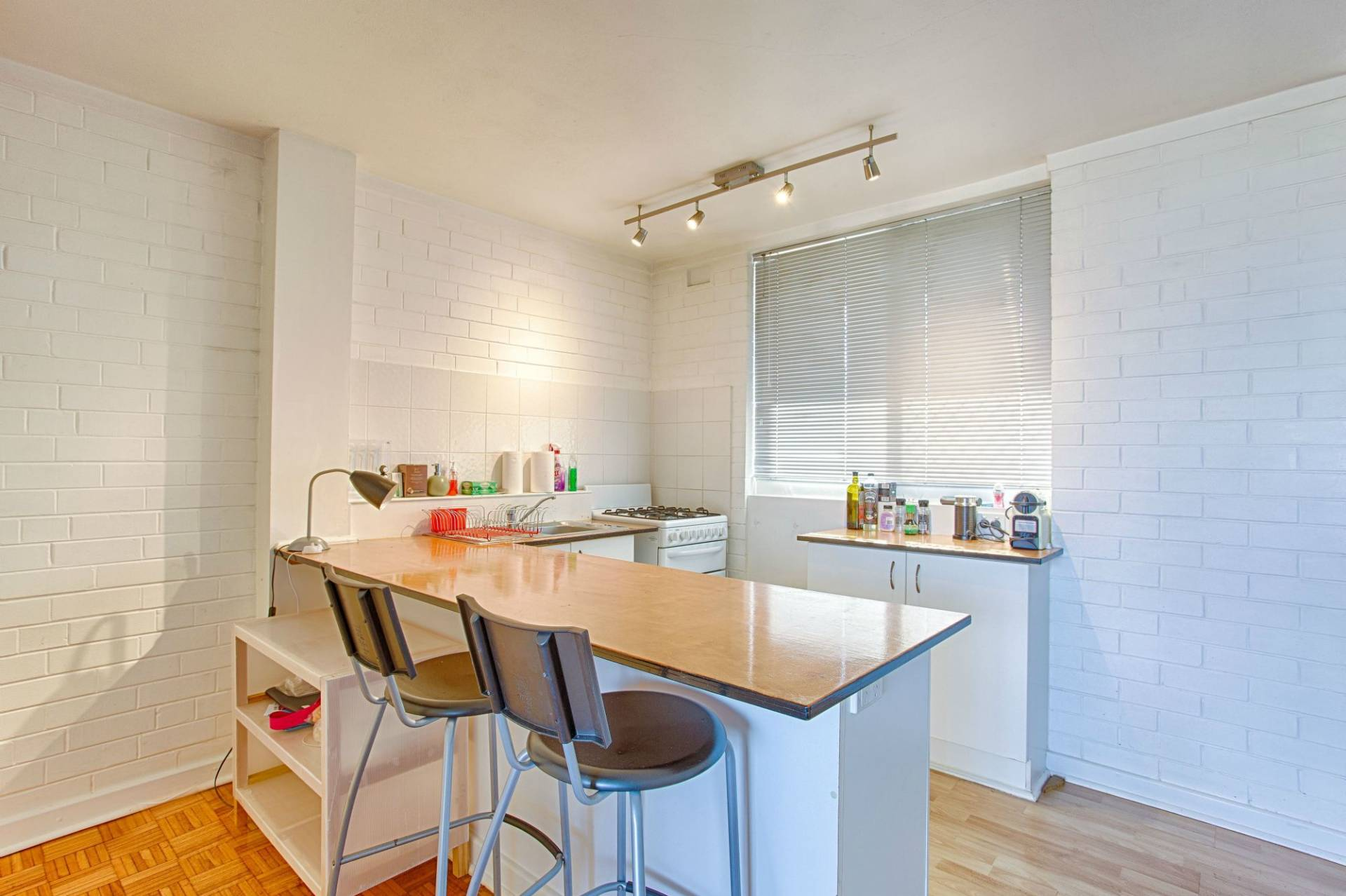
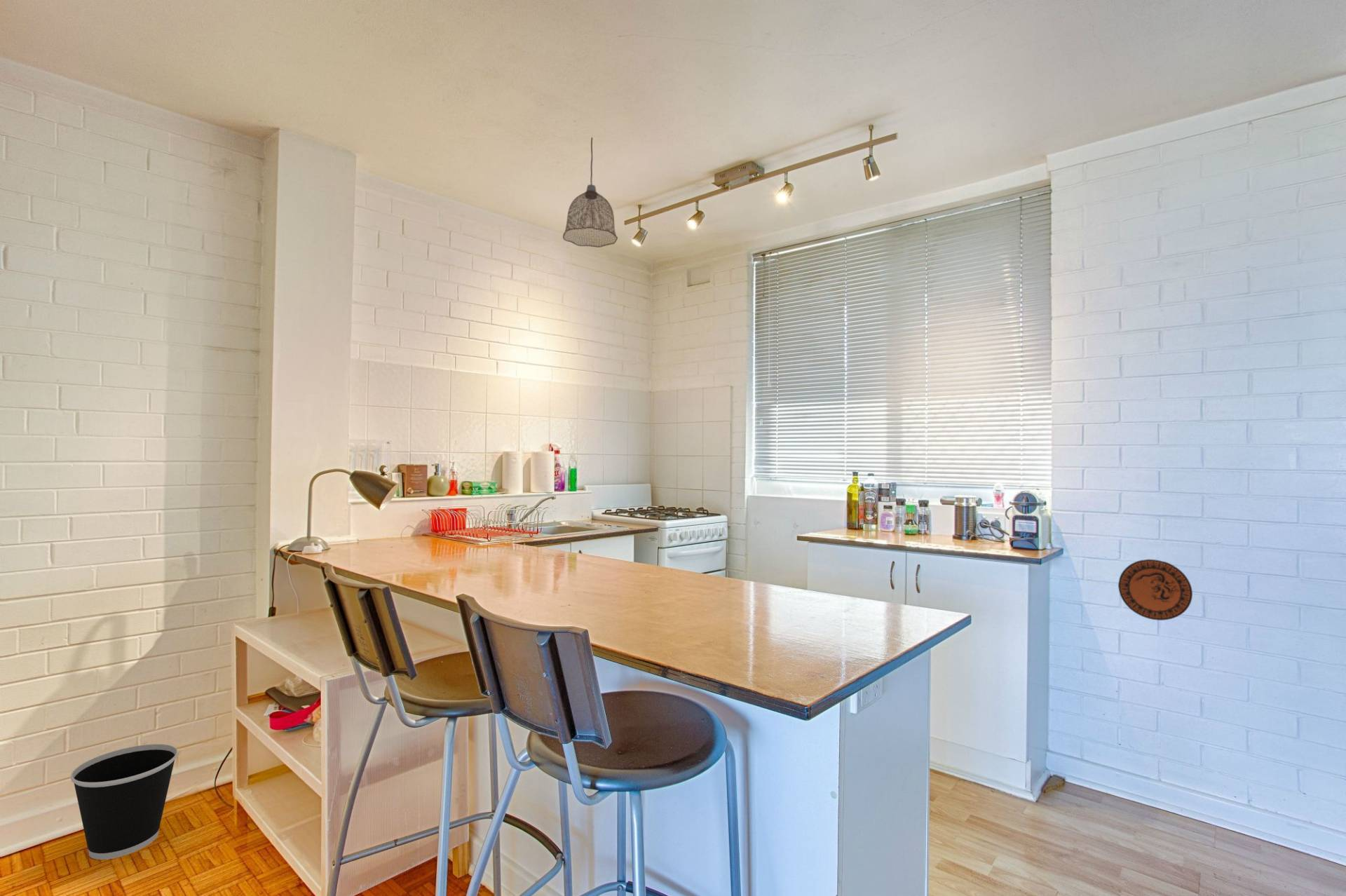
+ pendant lamp [562,137,618,248]
+ wastebasket [70,743,179,860]
+ decorative plate [1117,559,1193,621]
